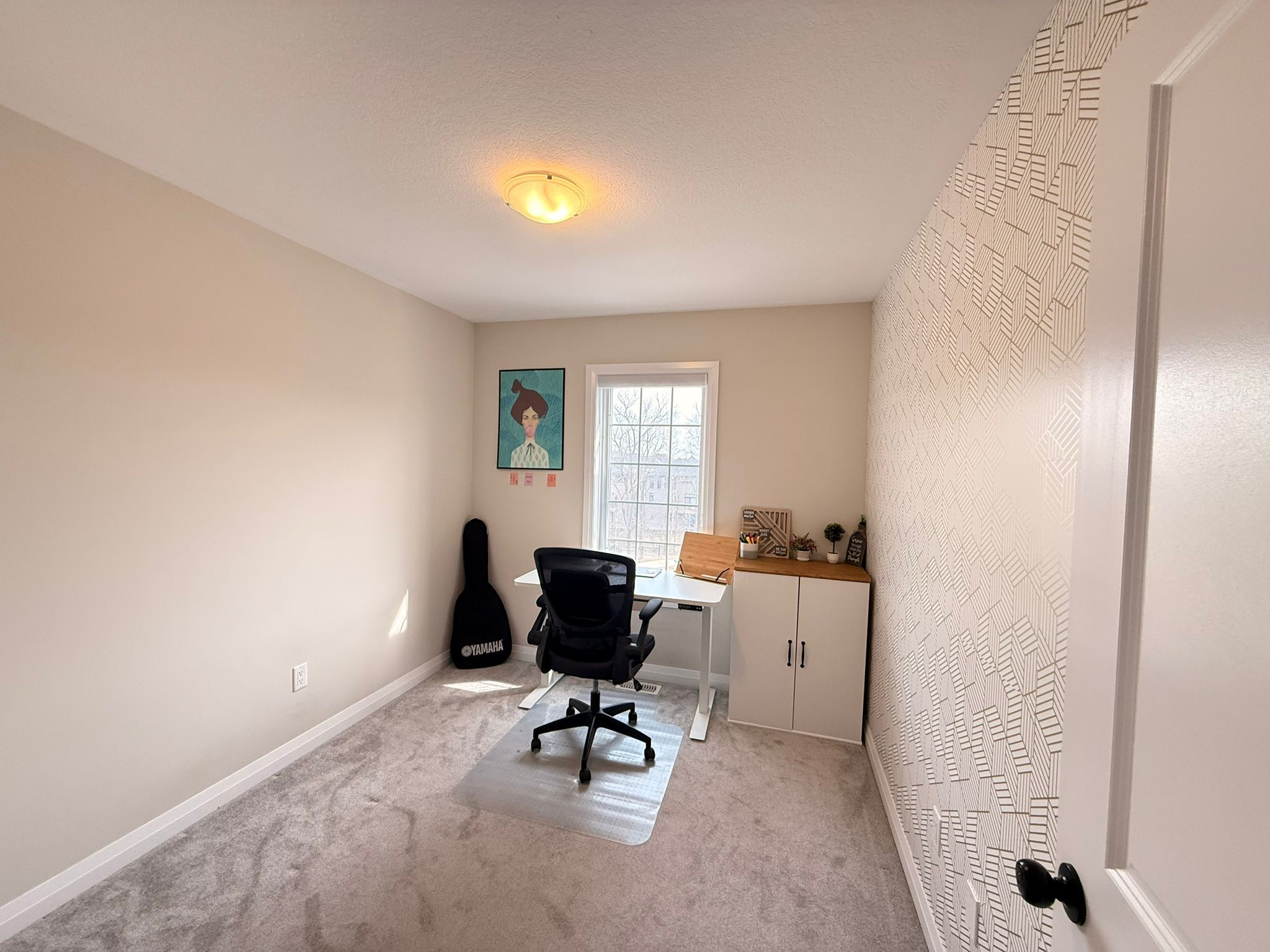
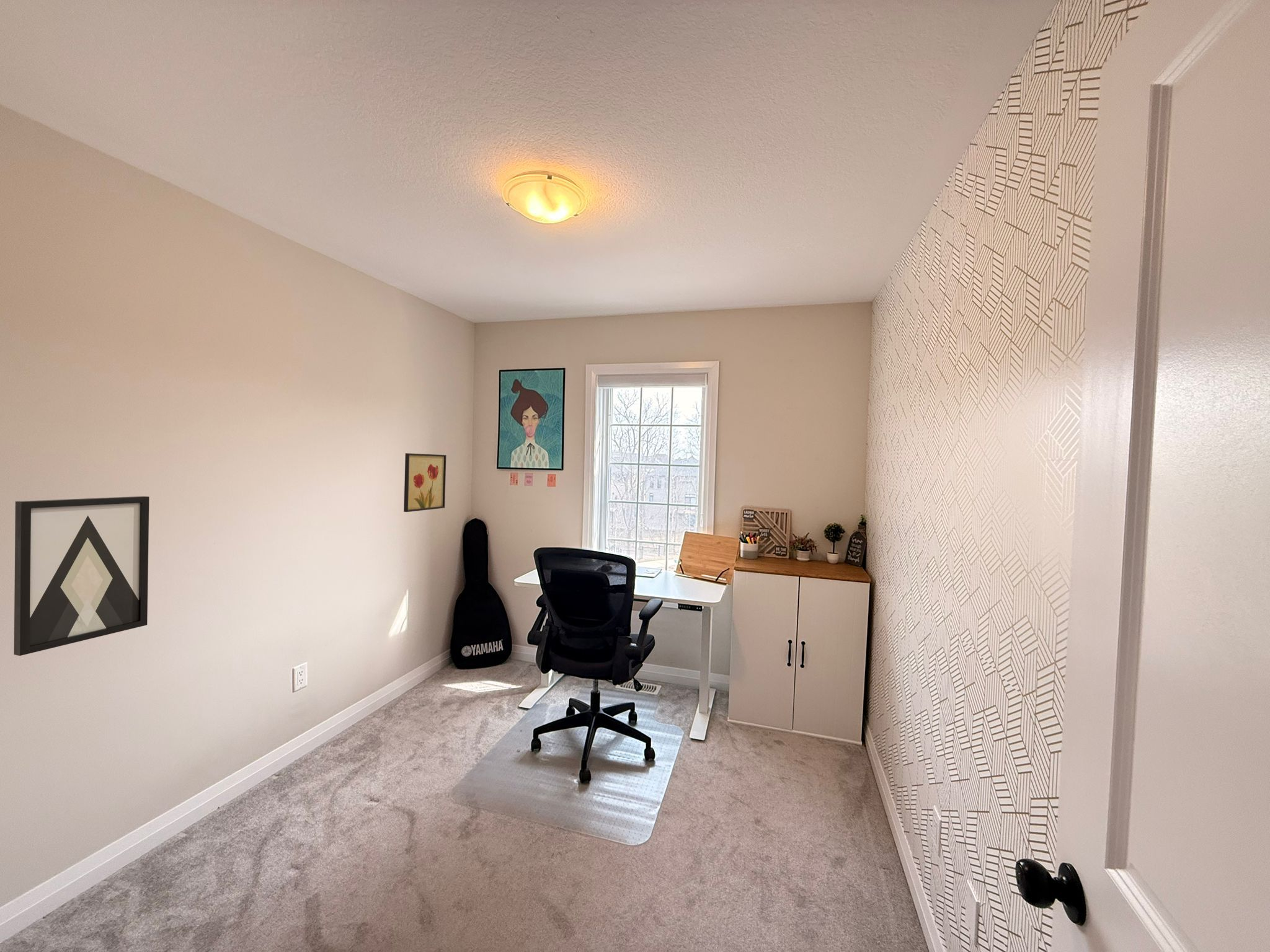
+ wall art [13,496,150,656]
+ wall art [403,452,447,513]
